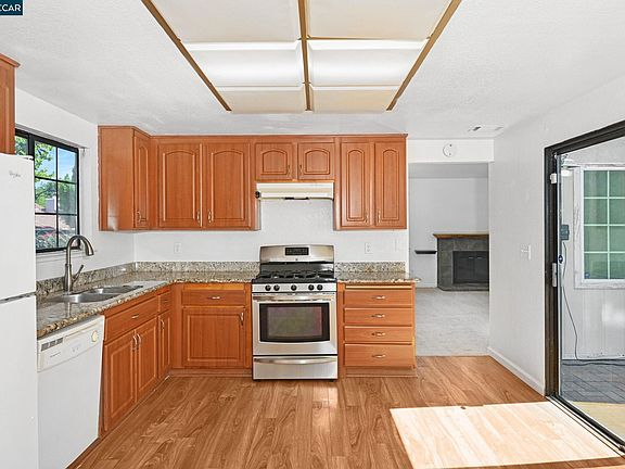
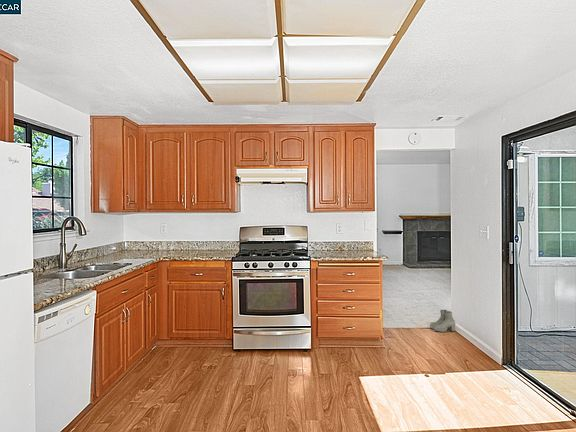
+ boots [429,309,456,333]
